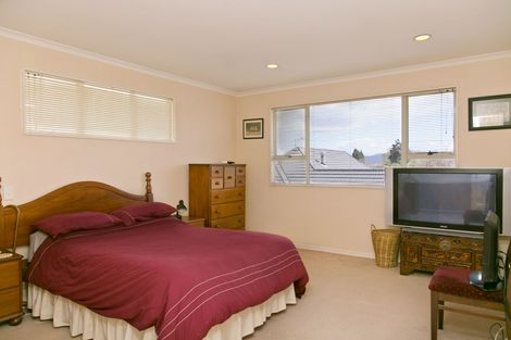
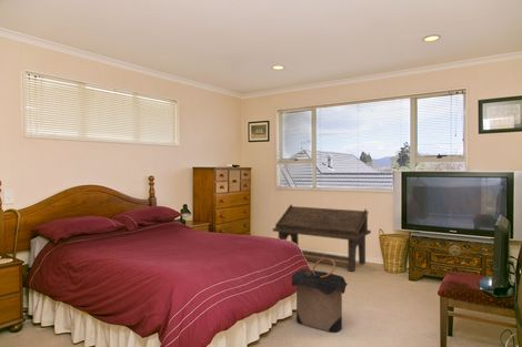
+ bench [272,203,372,273]
+ laundry hamper [291,257,349,334]
